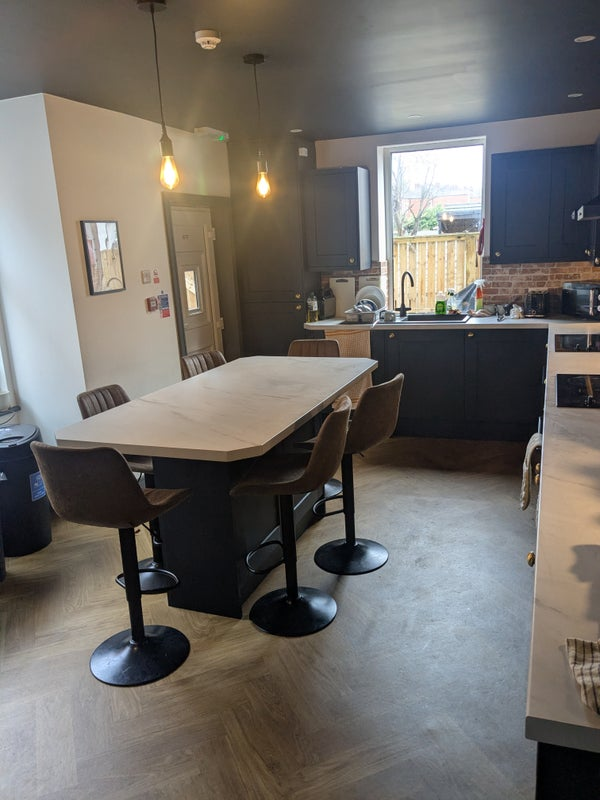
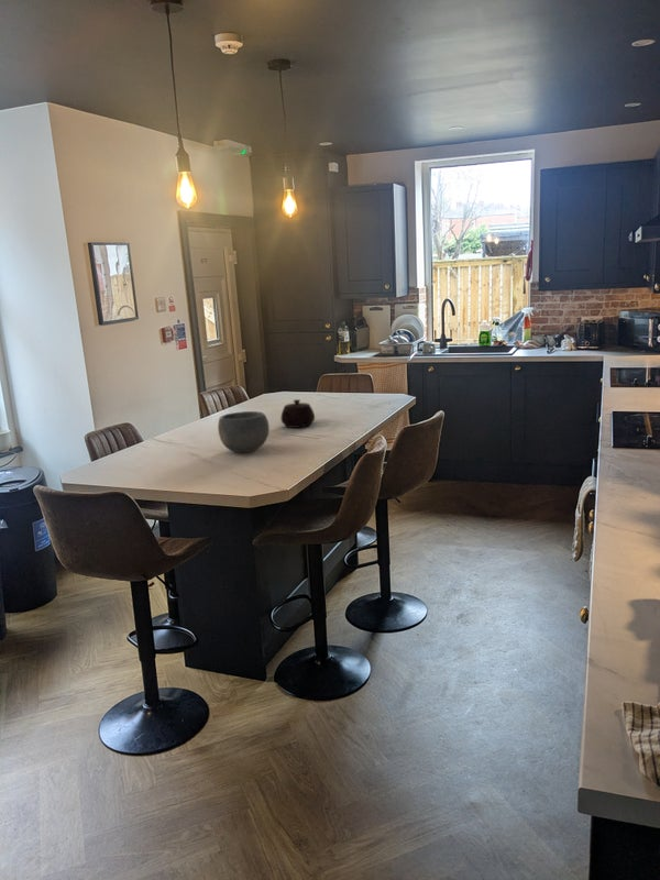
+ bowl [217,410,271,453]
+ teapot [279,398,316,429]
